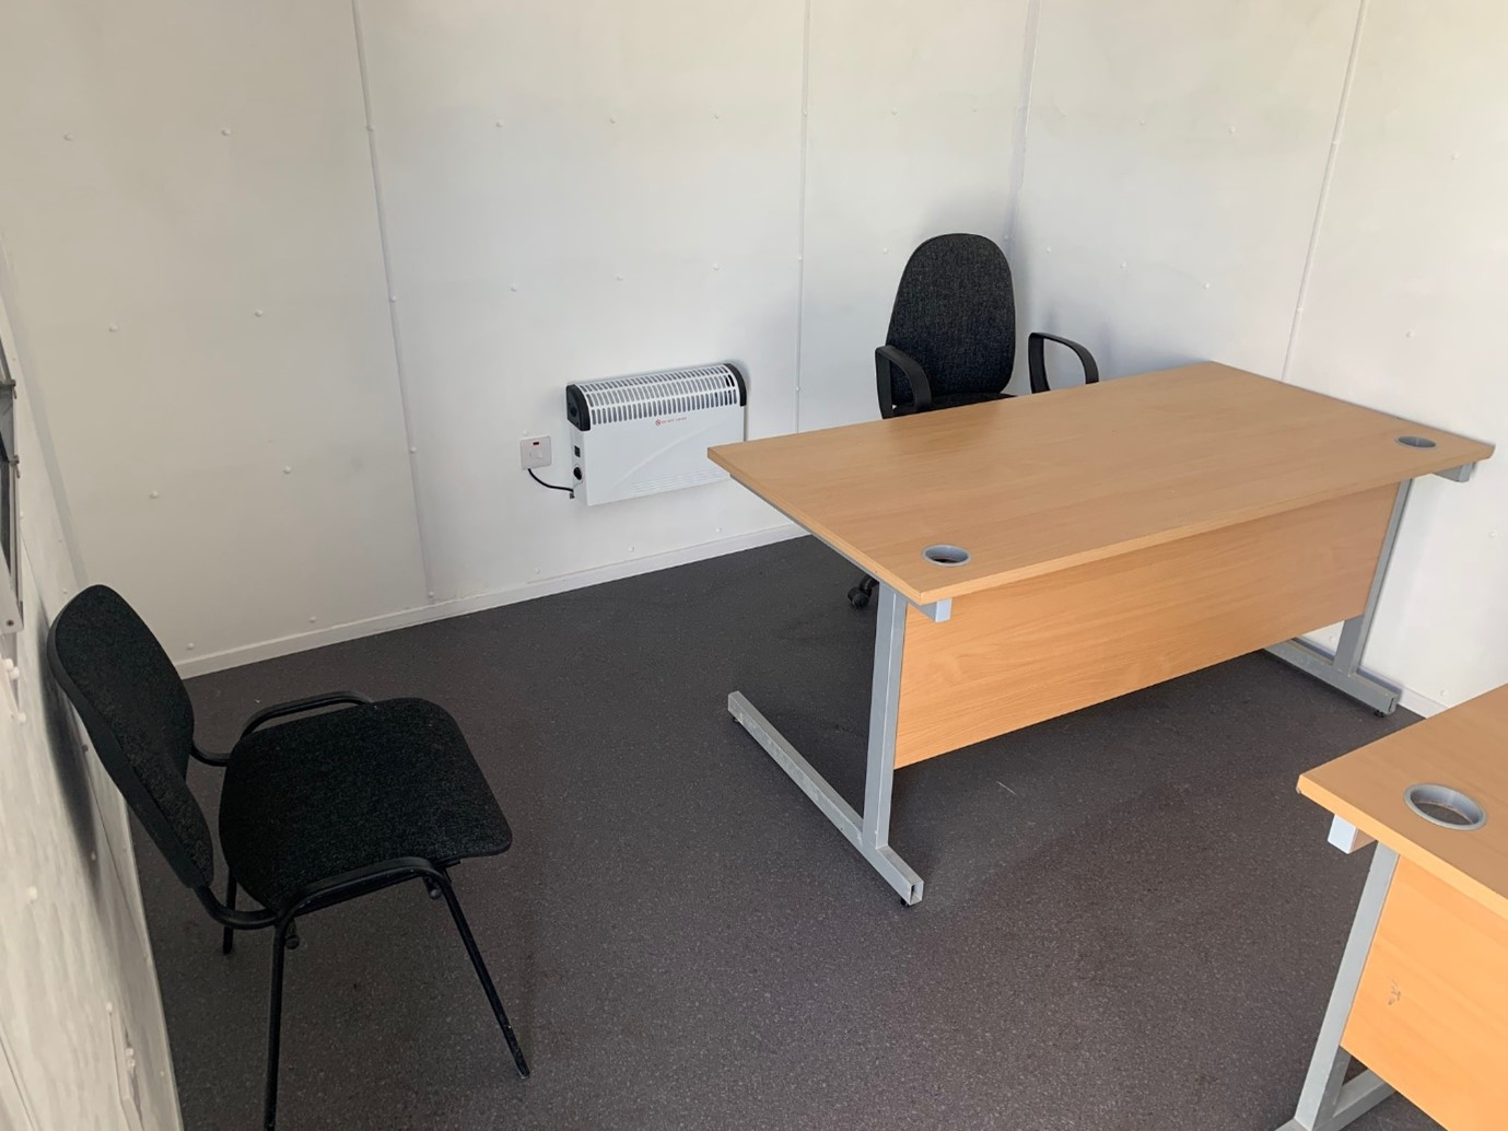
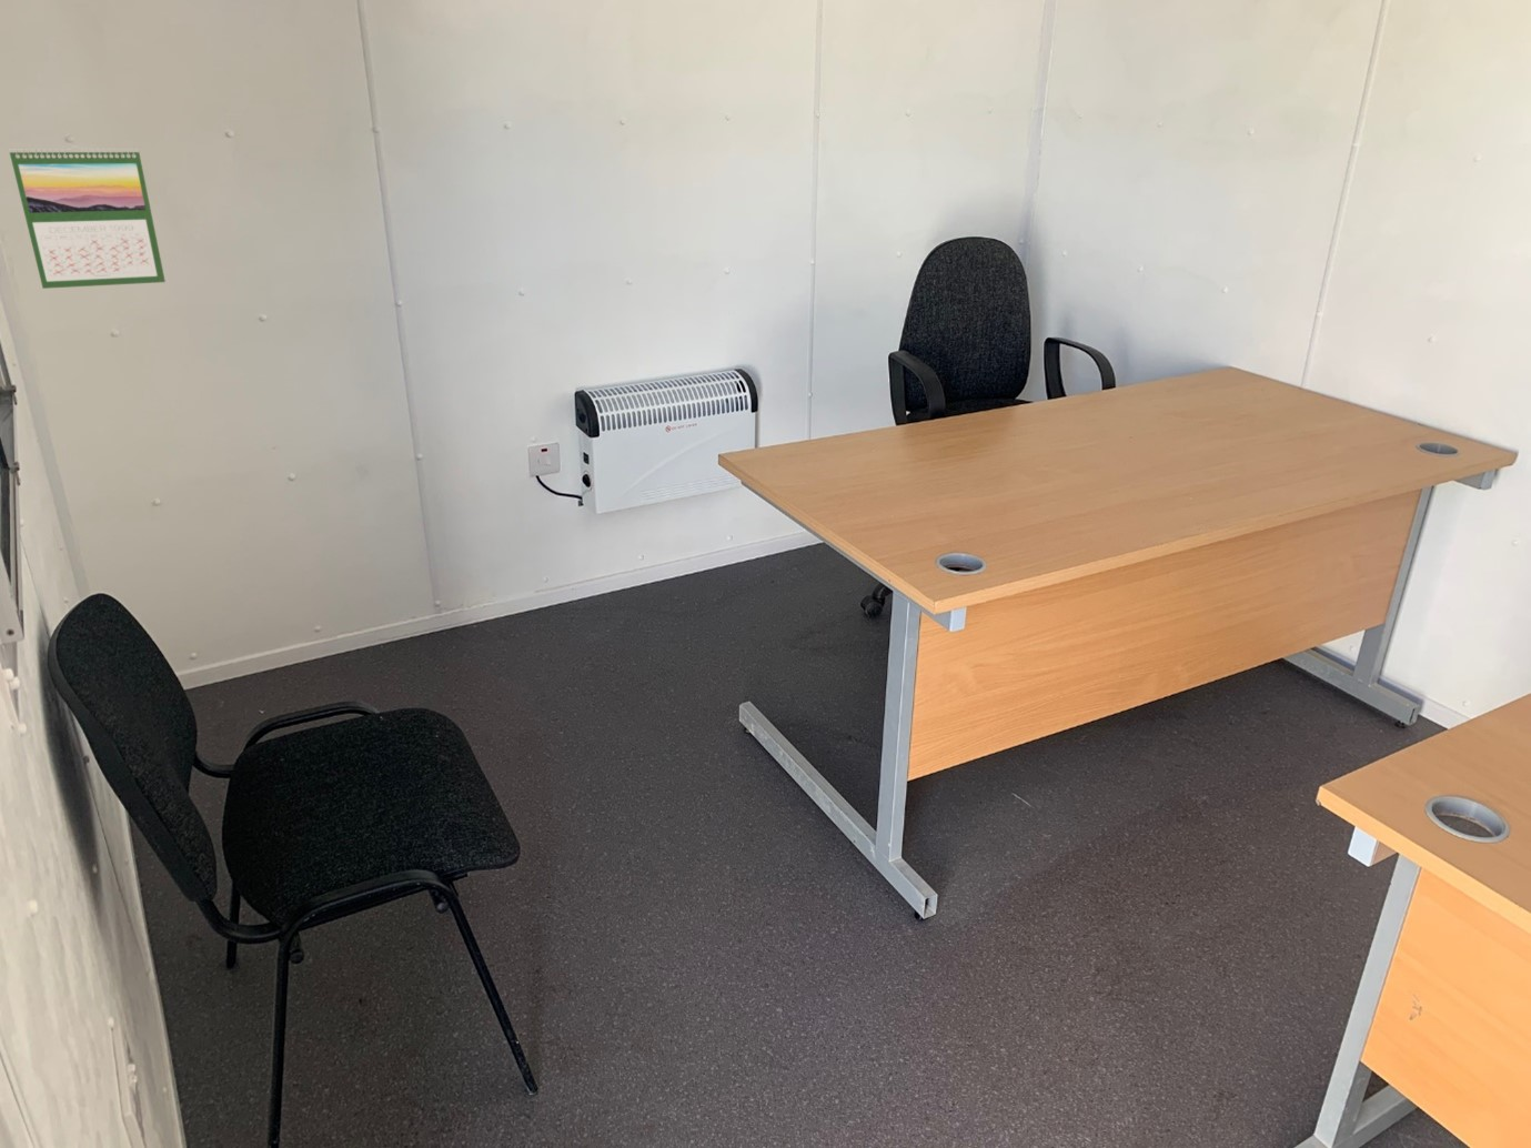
+ calendar [7,145,166,289]
